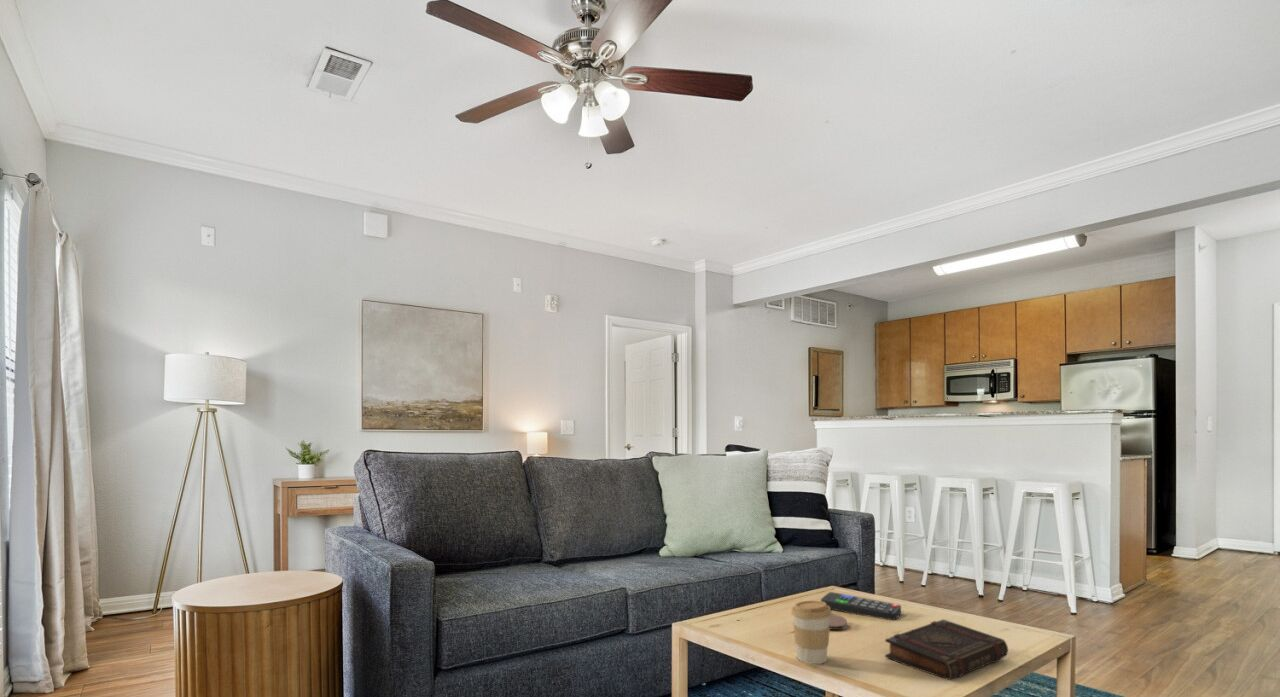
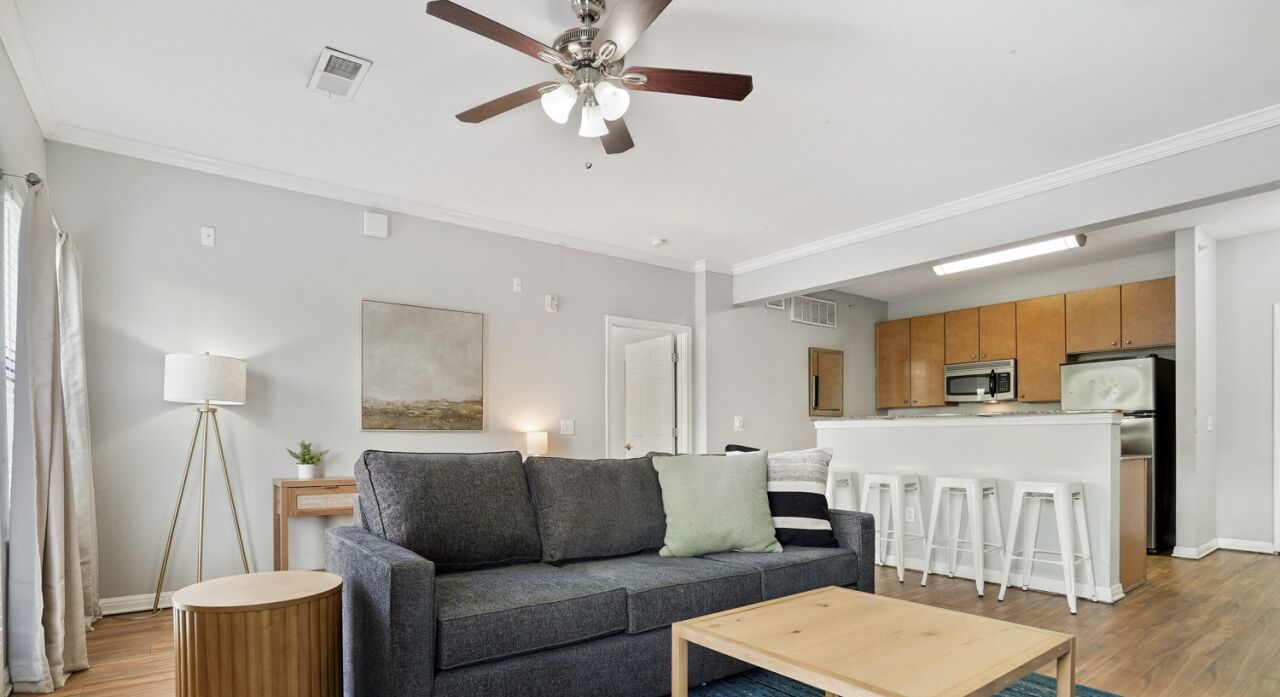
- remote control [820,591,902,621]
- book [884,618,1009,681]
- coaster [829,613,848,631]
- coffee cup [790,600,833,665]
